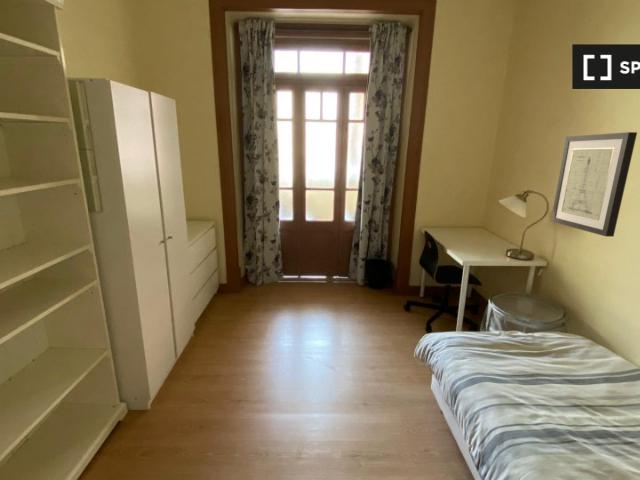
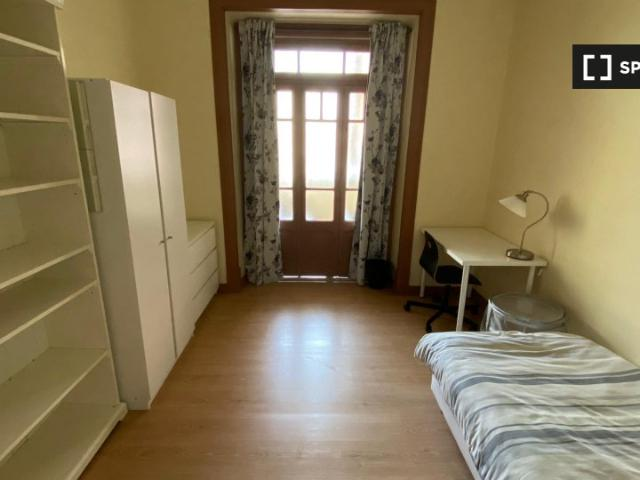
- wall art [550,131,638,238]
